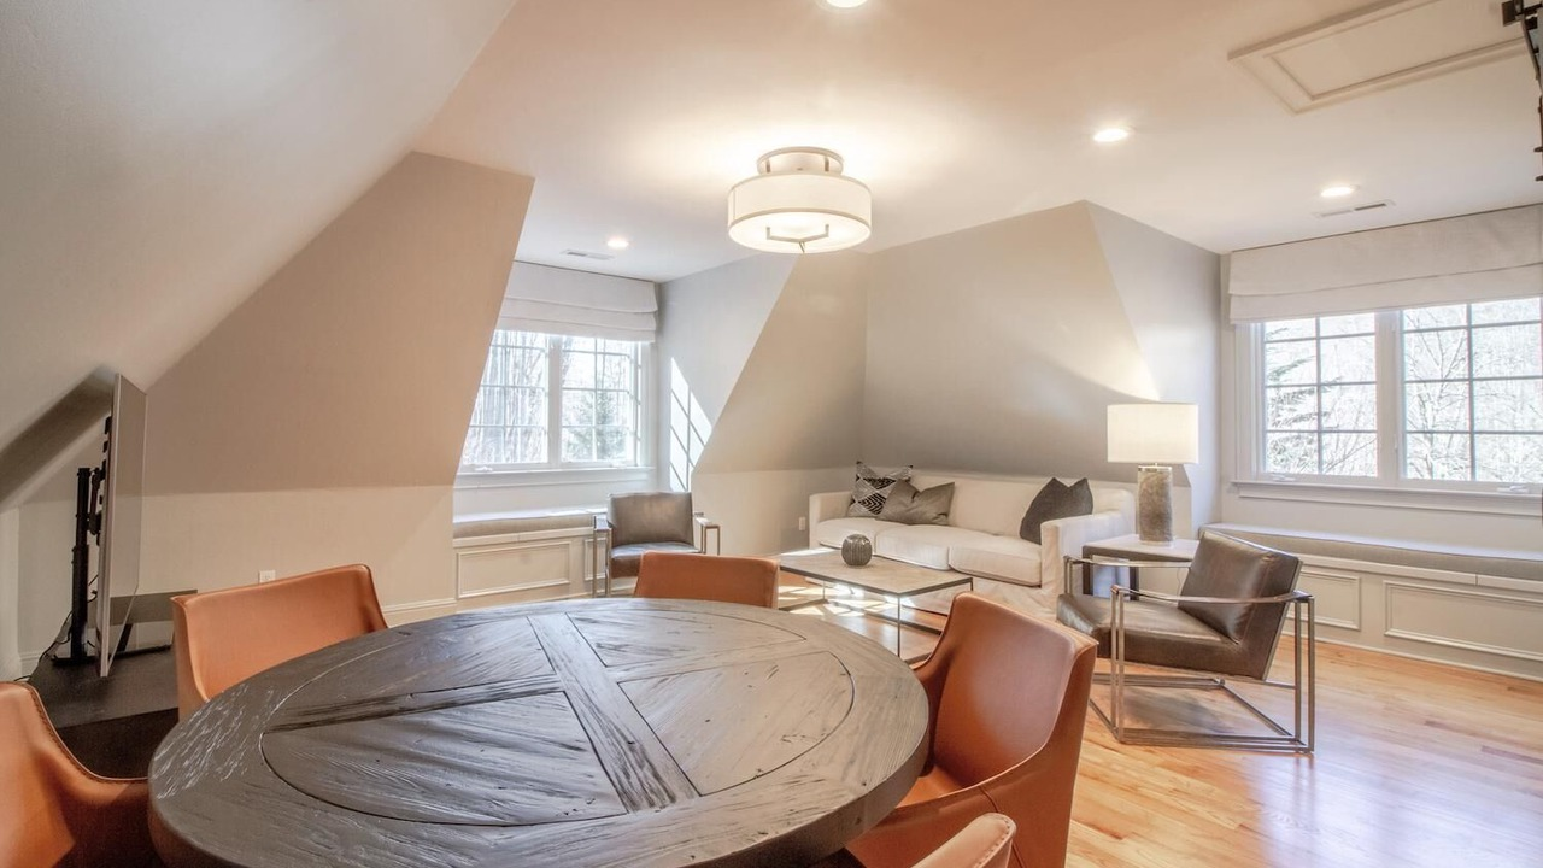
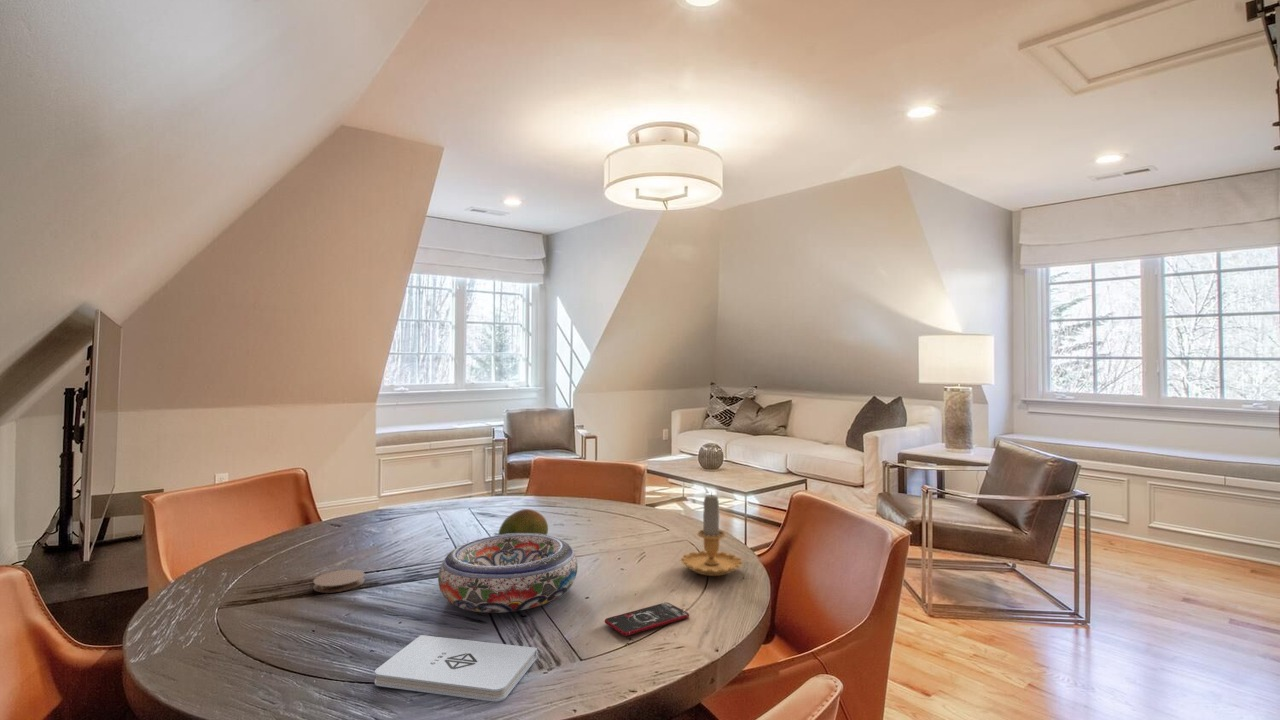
+ coaster [312,569,366,594]
+ bowl [437,534,579,614]
+ fruit [497,508,549,535]
+ smartphone [604,602,690,637]
+ candle [680,490,743,577]
+ notepad [374,634,538,702]
